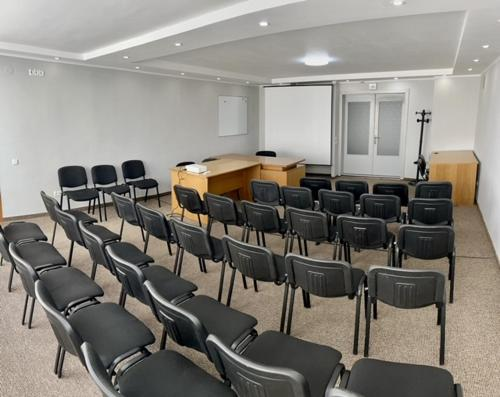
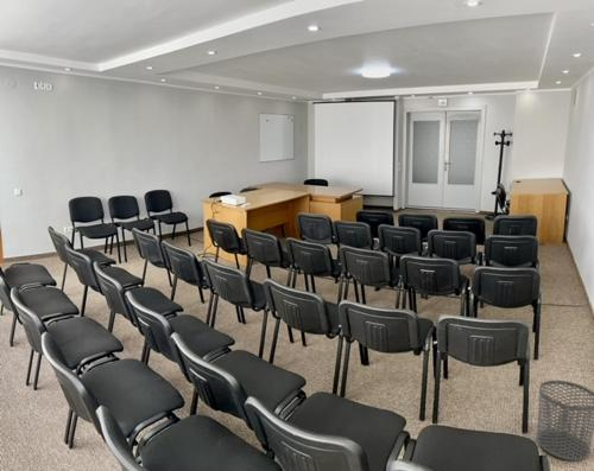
+ waste bin [536,380,594,462]
